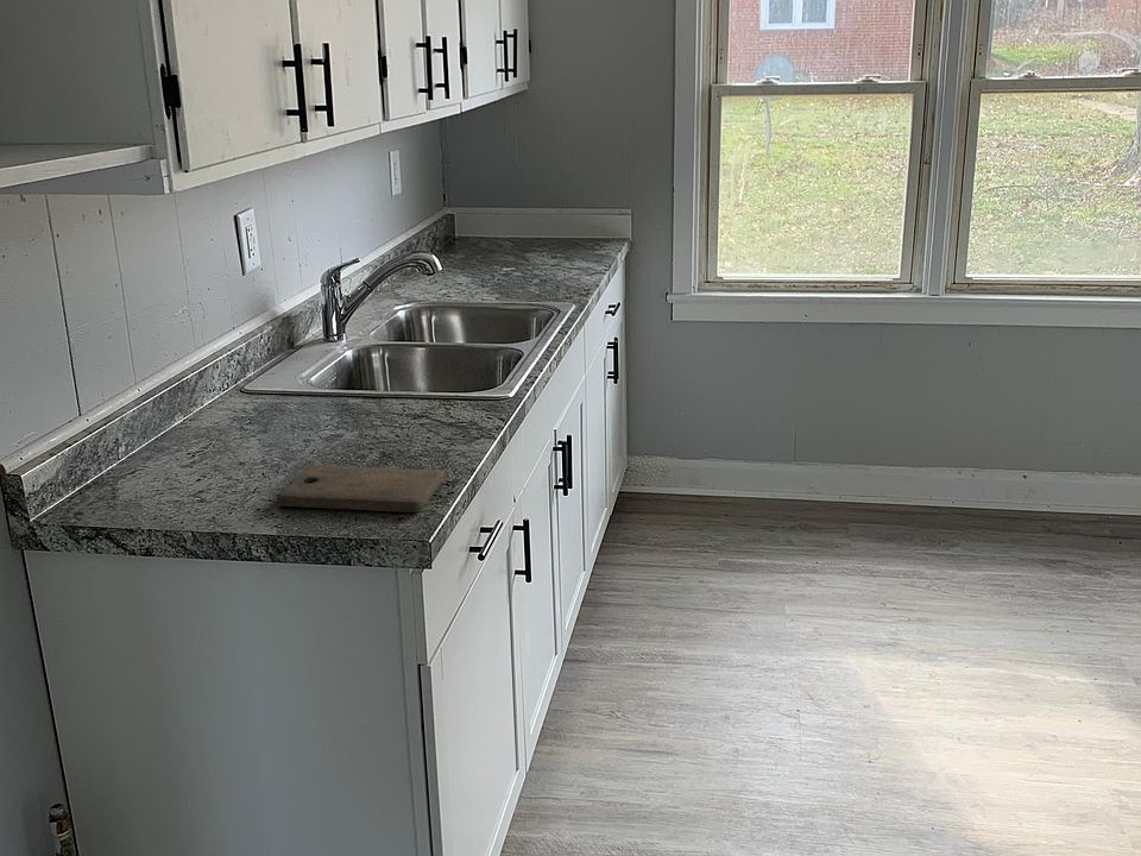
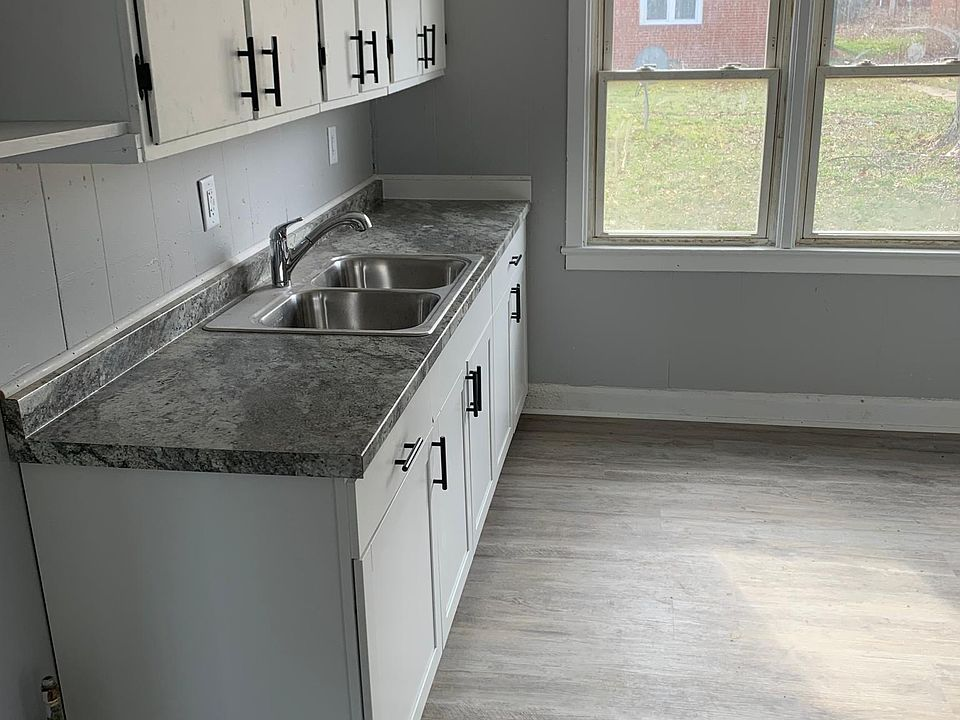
- cutting board [276,464,445,514]
